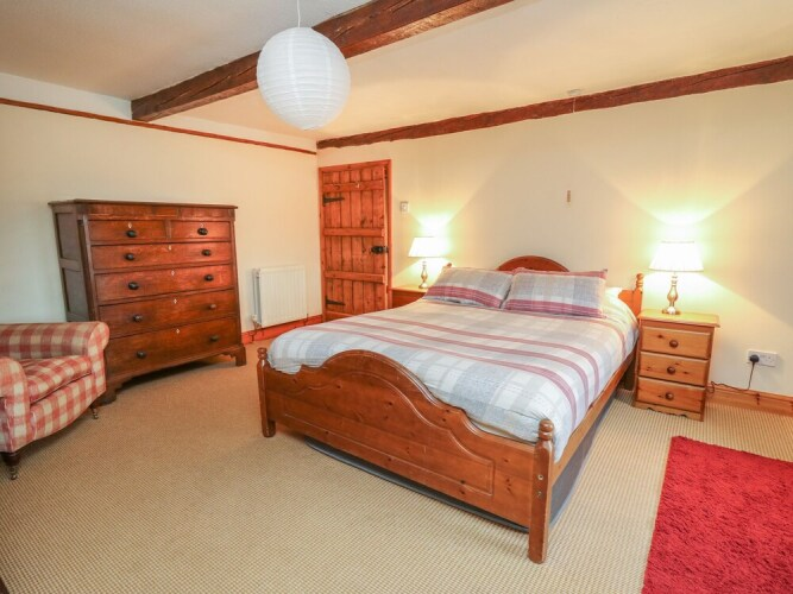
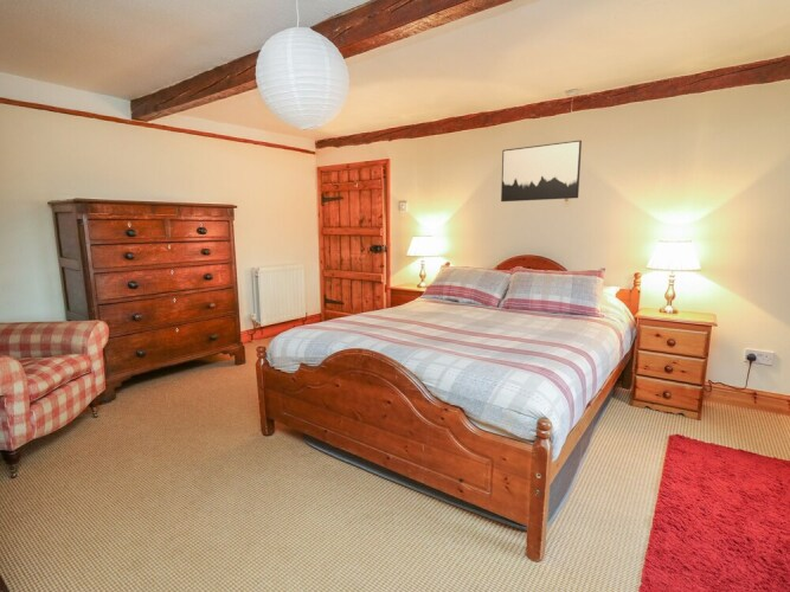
+ wall art [500,140,583,202]
